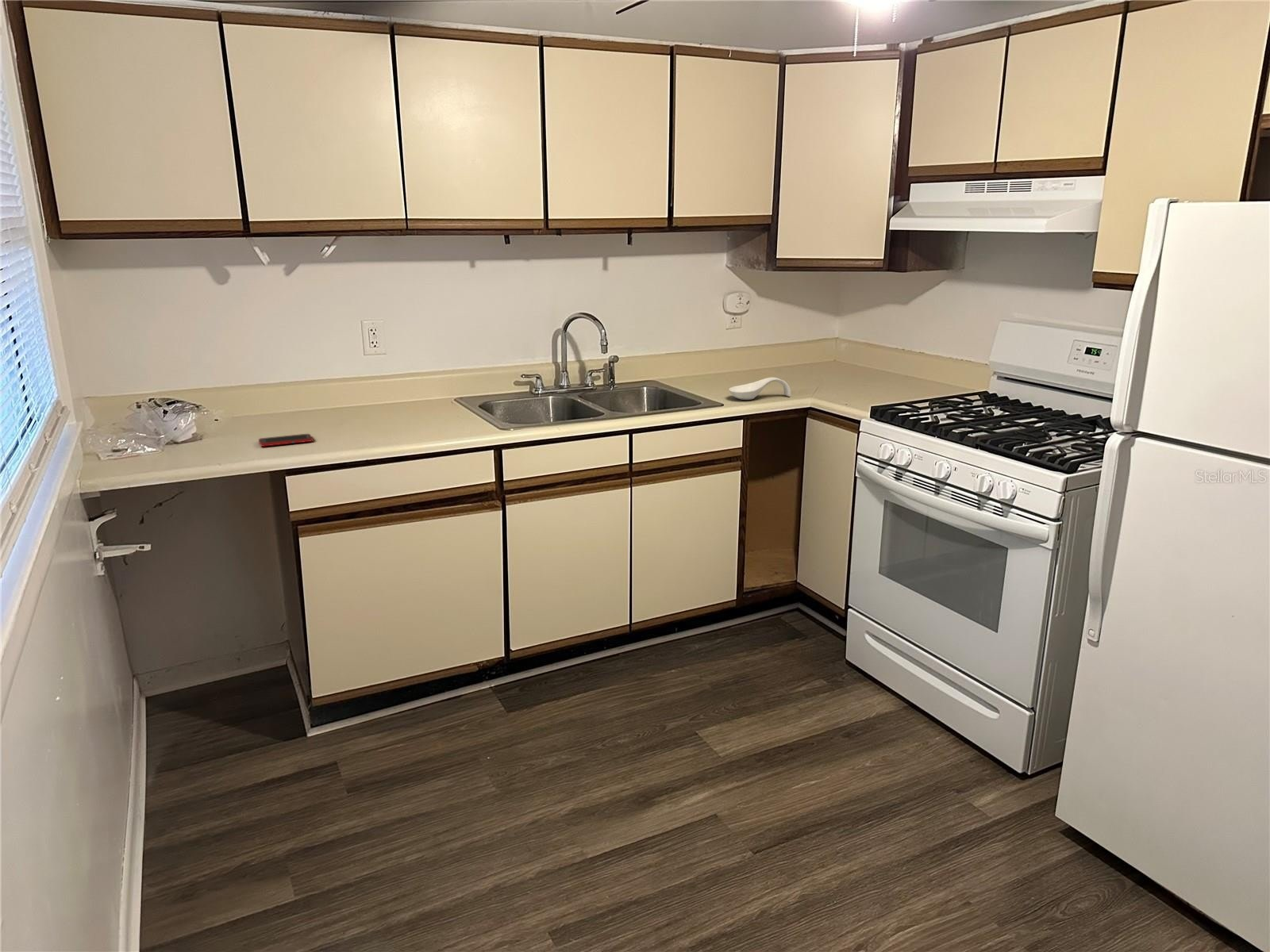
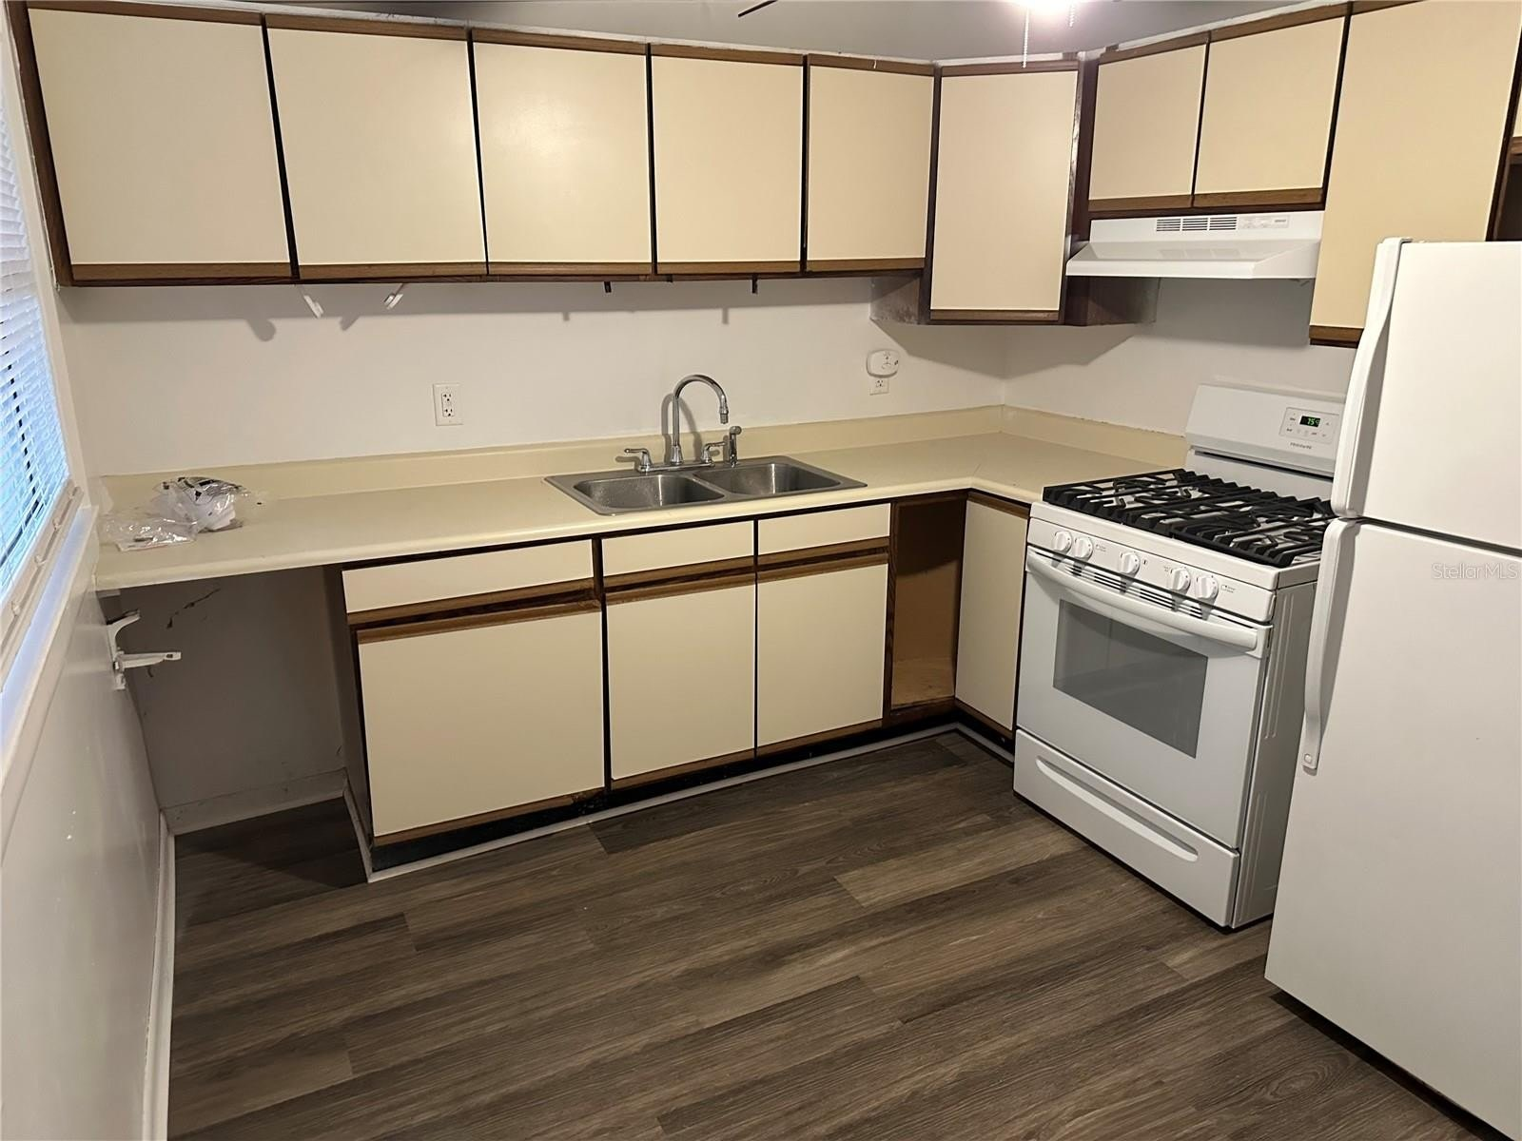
- cell phone [258,433,314,447]
- spoon rest [728,377,791,401]
